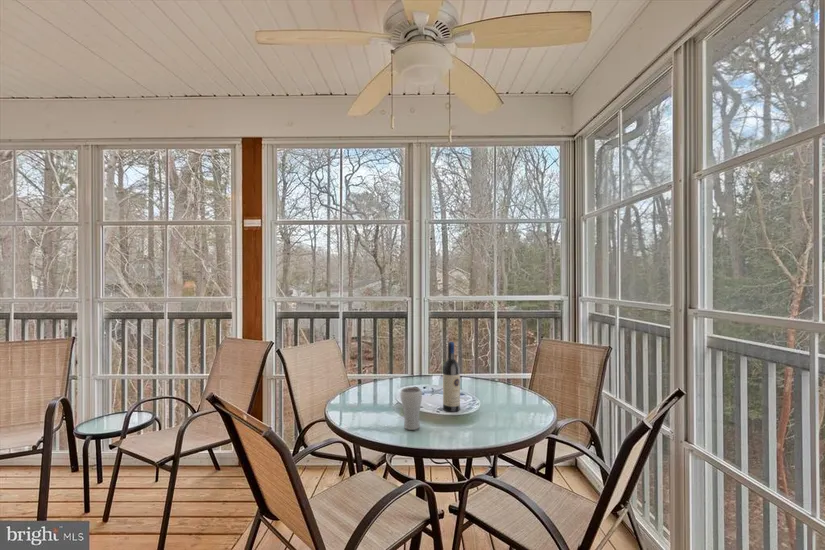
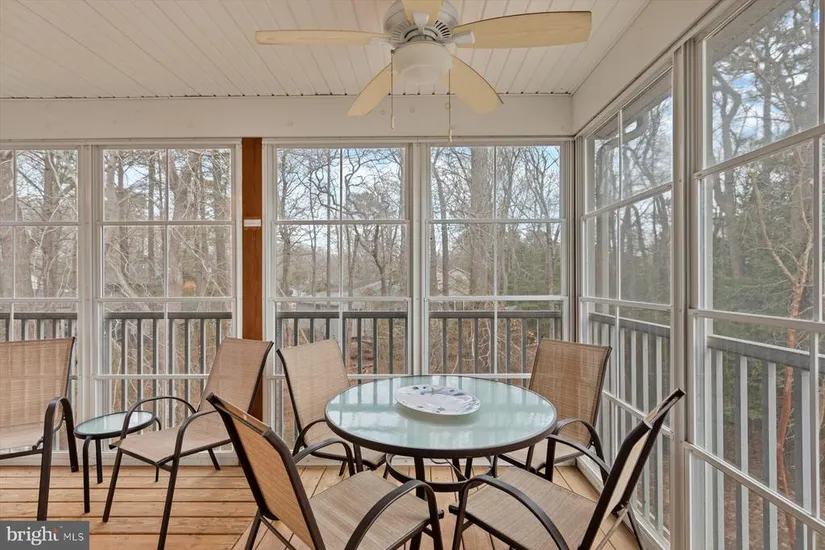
- wine bottle [442,341,461,413]
- drinking glass [400,386,423,431]
